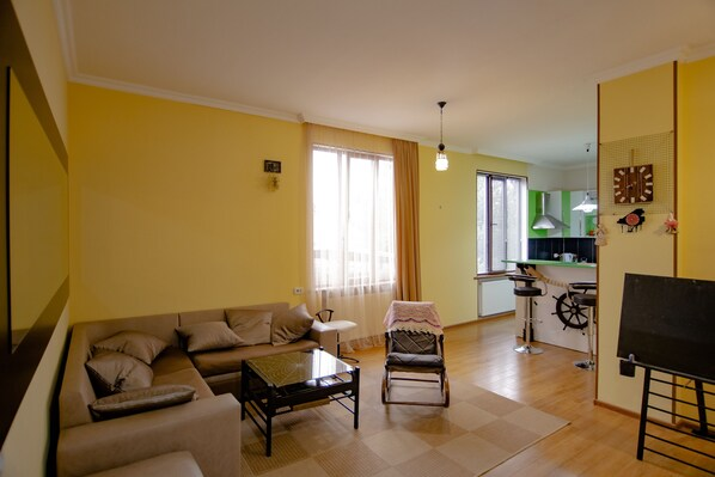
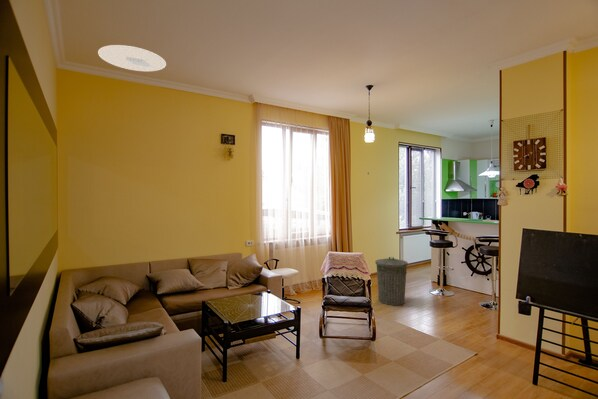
+ trash can [375,256,409,306]
+ ceiling light [97,44,167,72]
